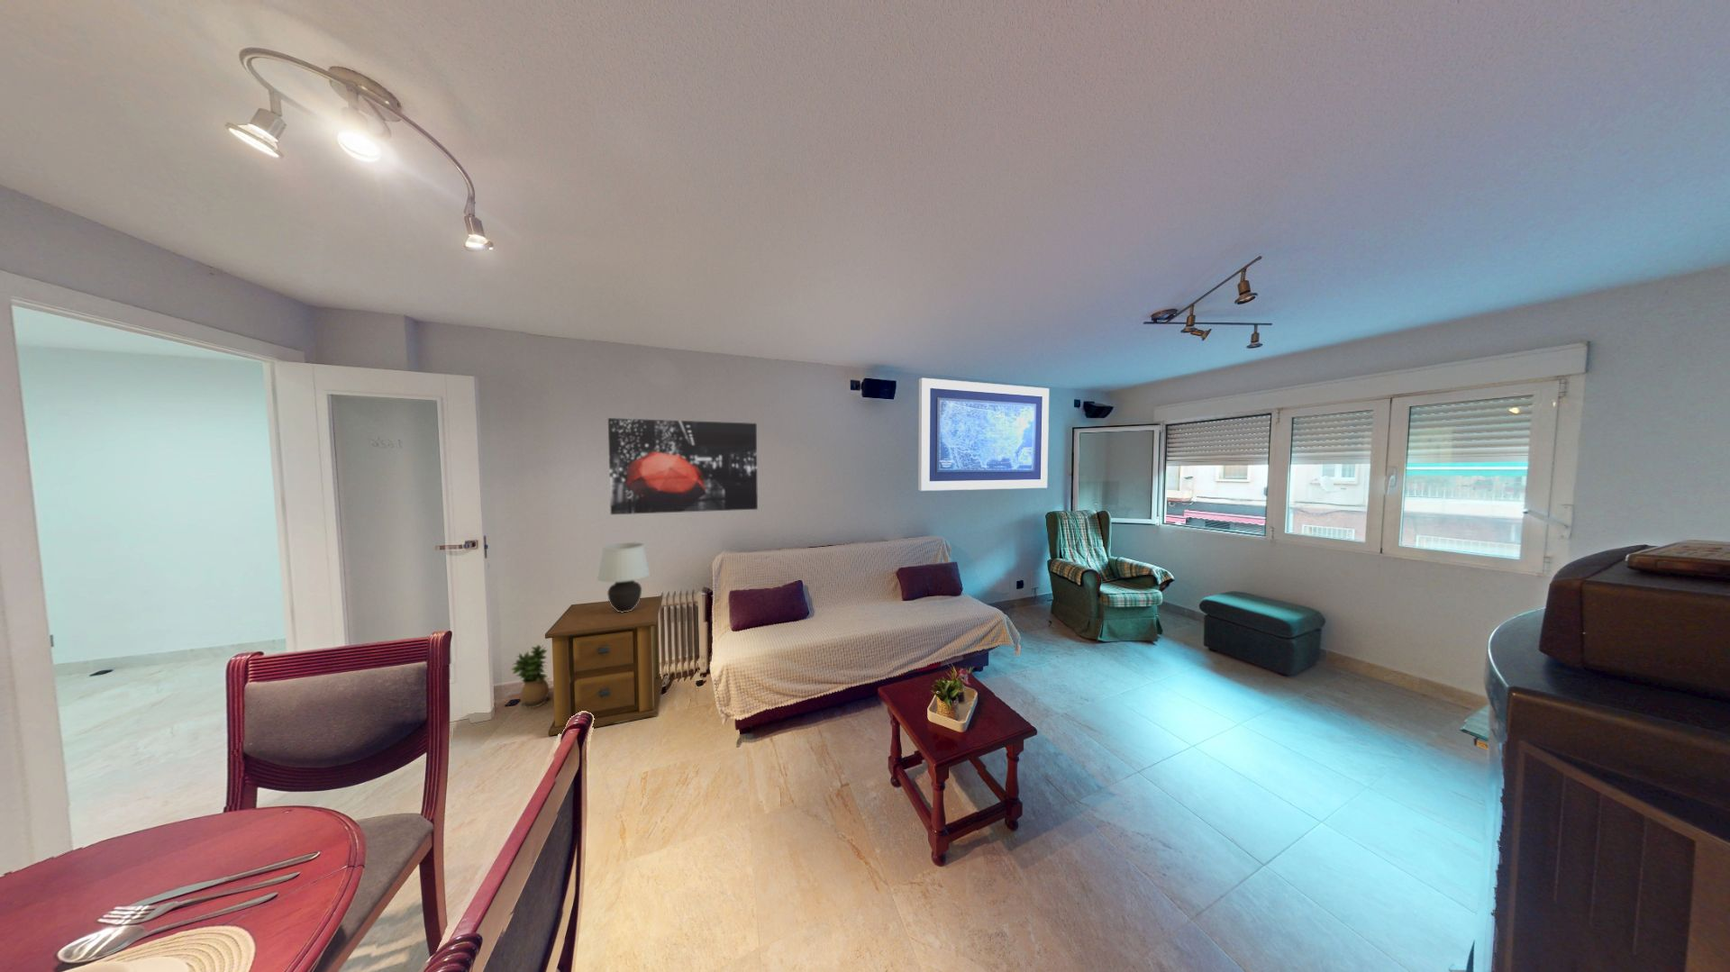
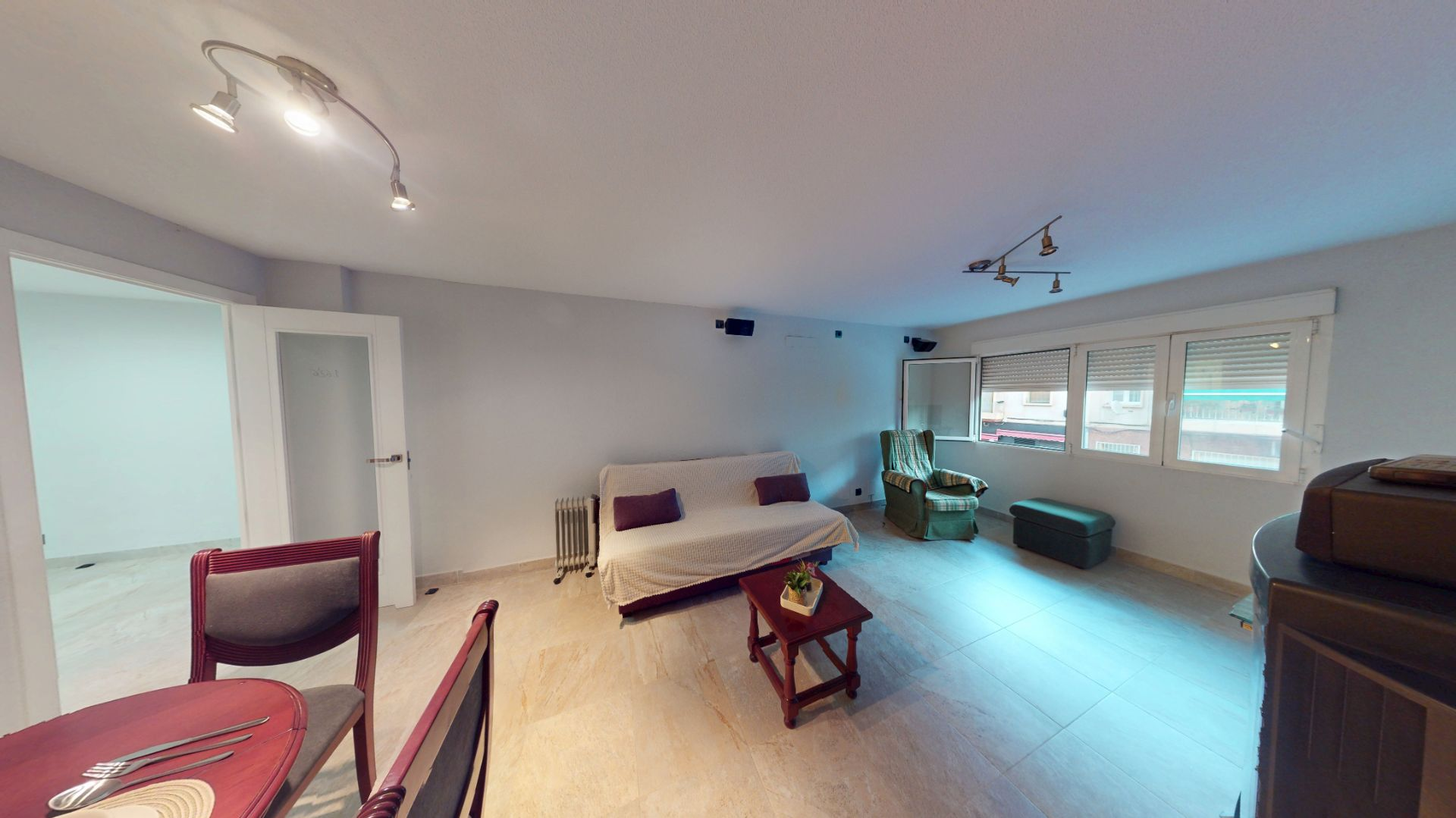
- table lamp [596,542,651,613]
- wall art [917,378,1049,492]
- side table [544,595,664,737]
- wall art [607,417,759,516]
- potted plant [510,644,551,709]
